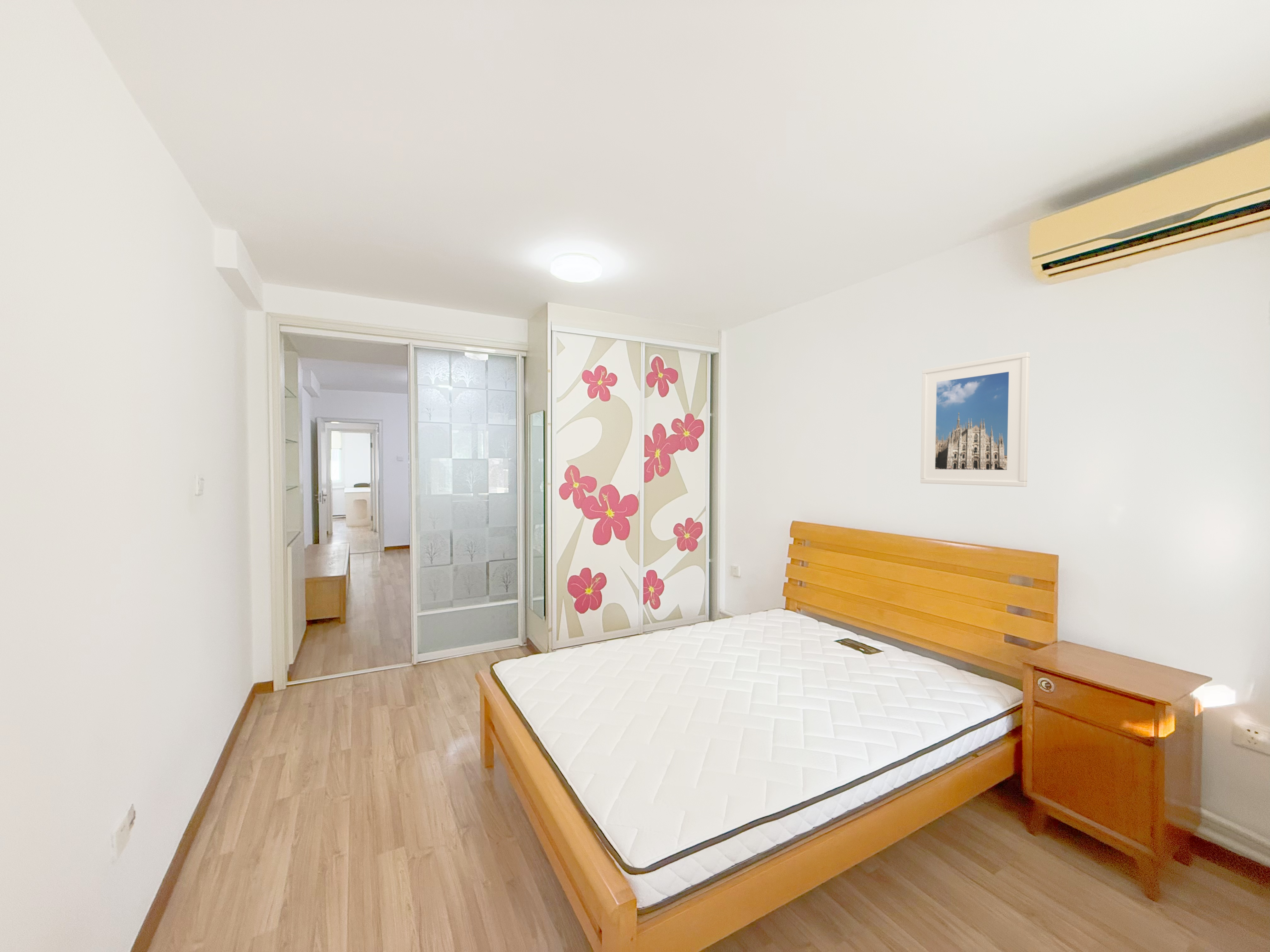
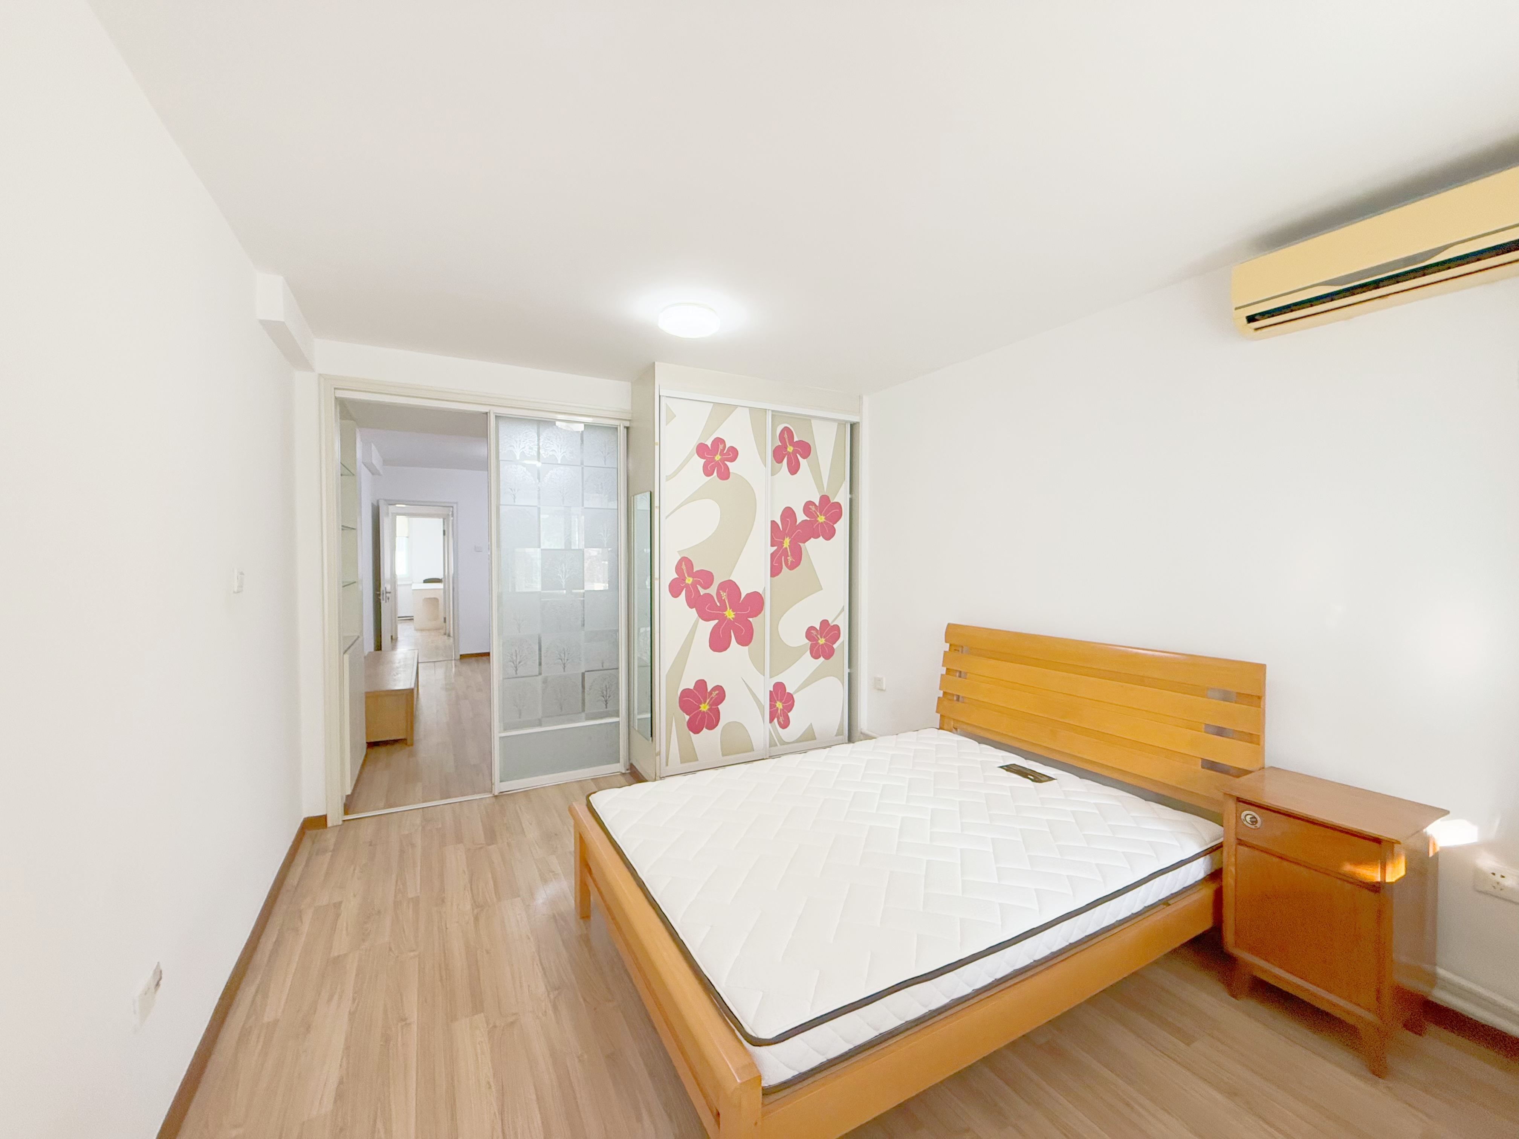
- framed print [920,352,1030,487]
